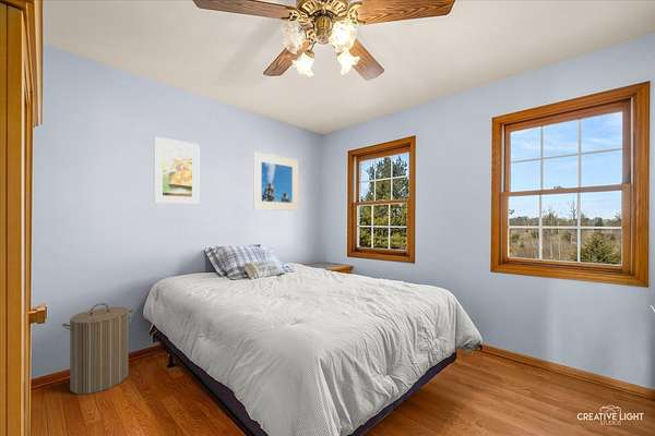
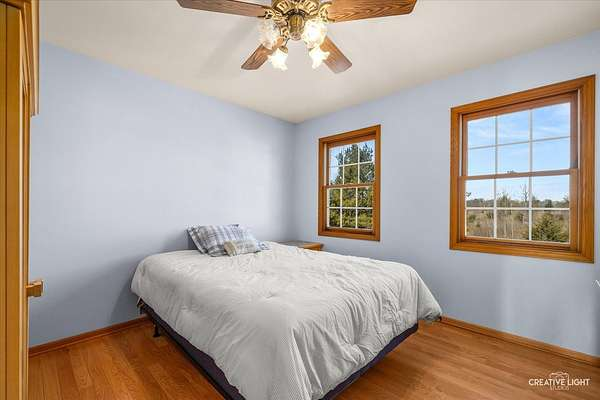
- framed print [153,135,201,205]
- laundry hamper [61,302,135,396]
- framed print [252,152,299,211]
